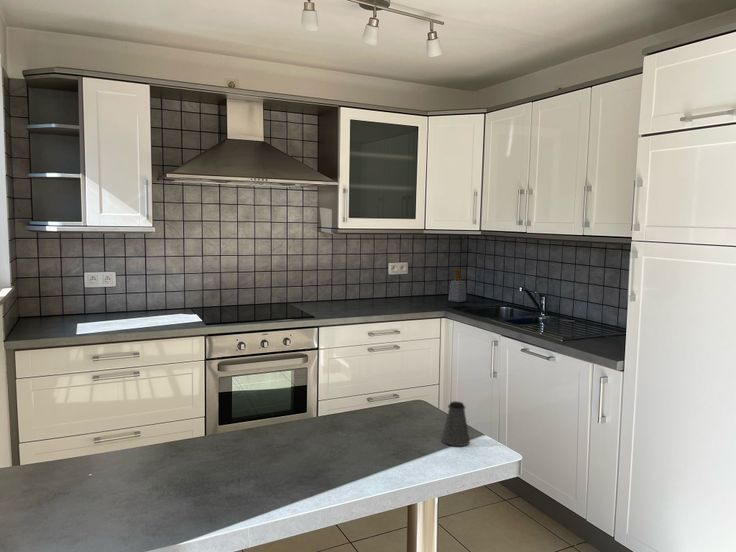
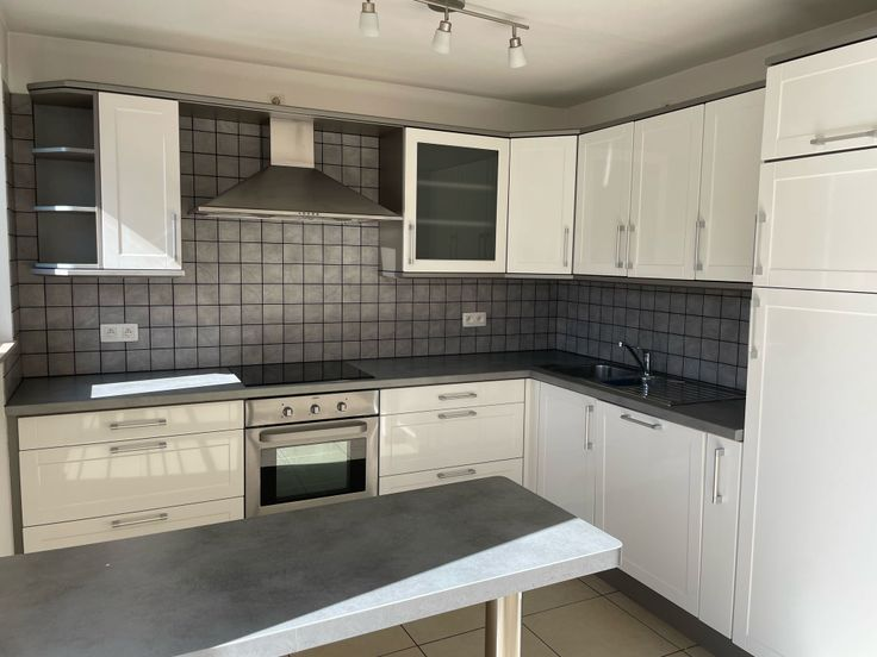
- saltshaker [441,400,471,447]
- soap bottle [447,268,467,303]
